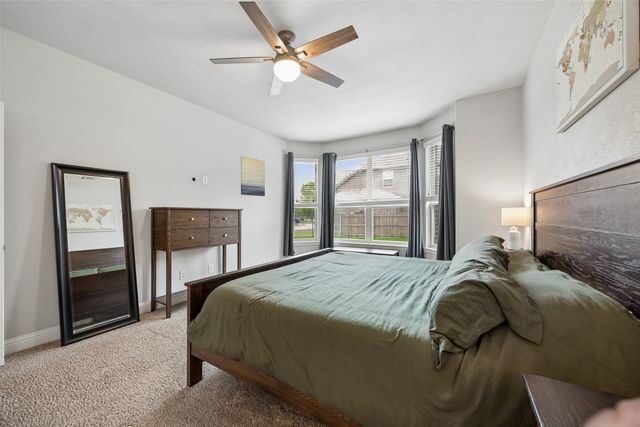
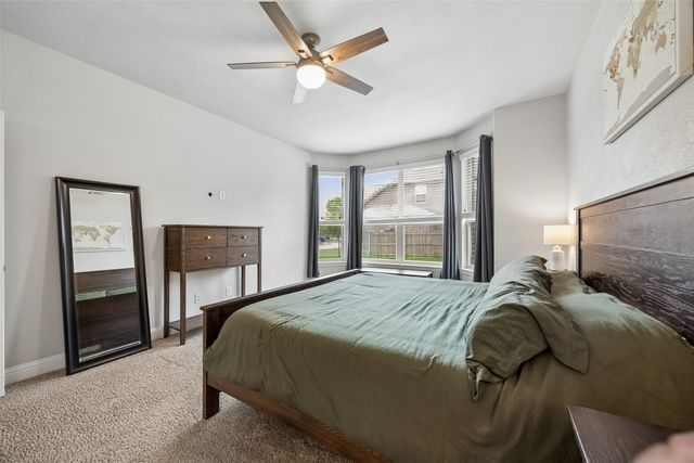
- wall art [240,155,266,197]
